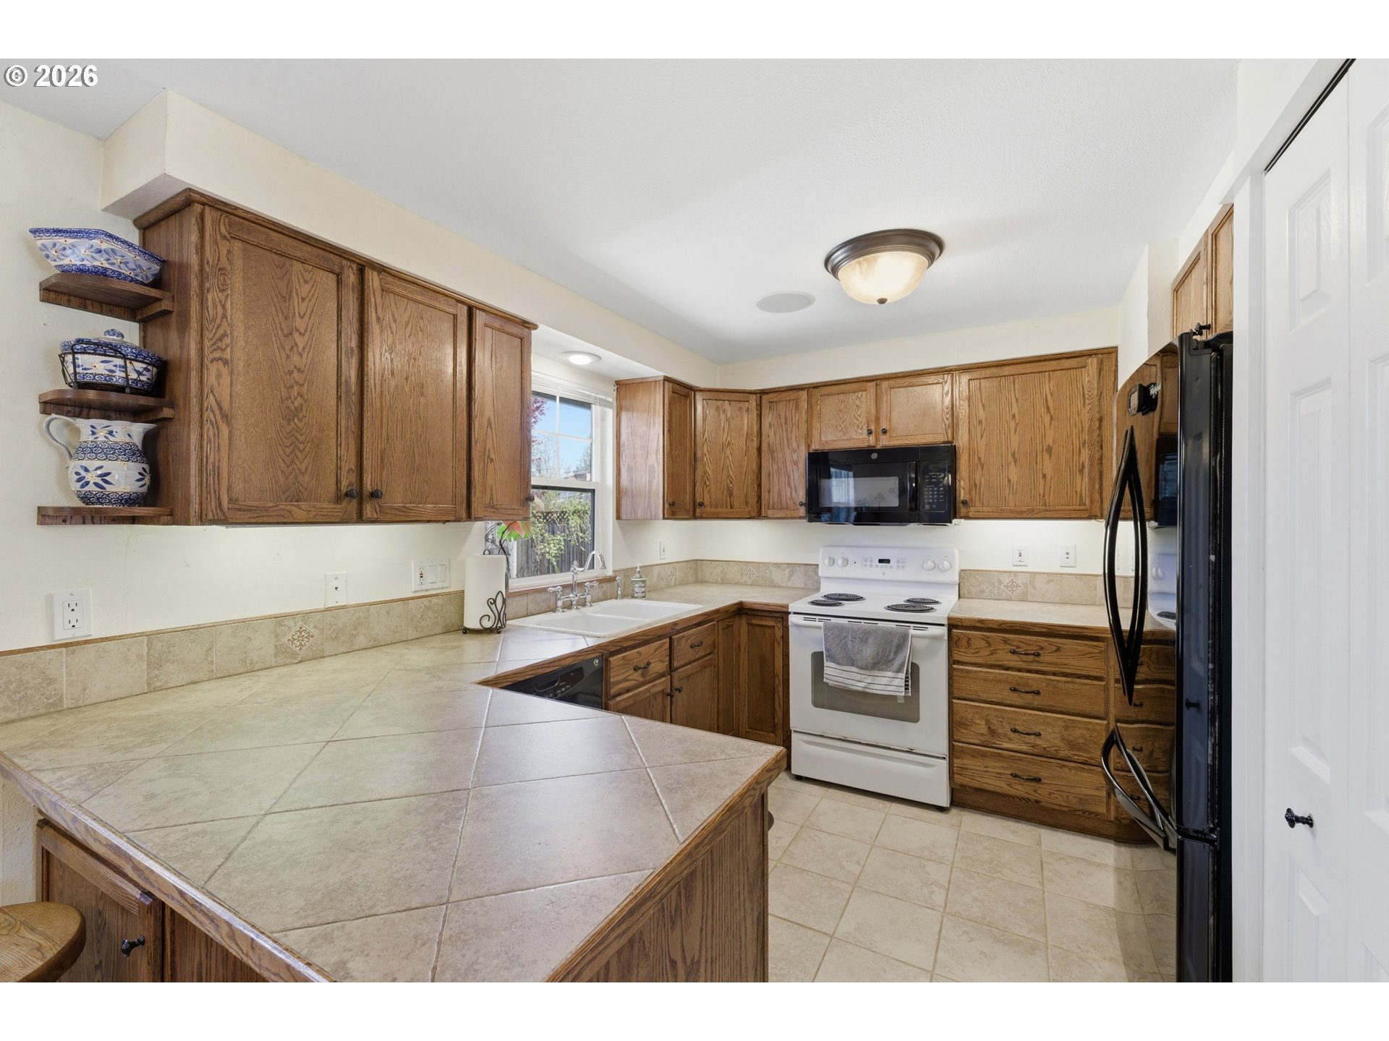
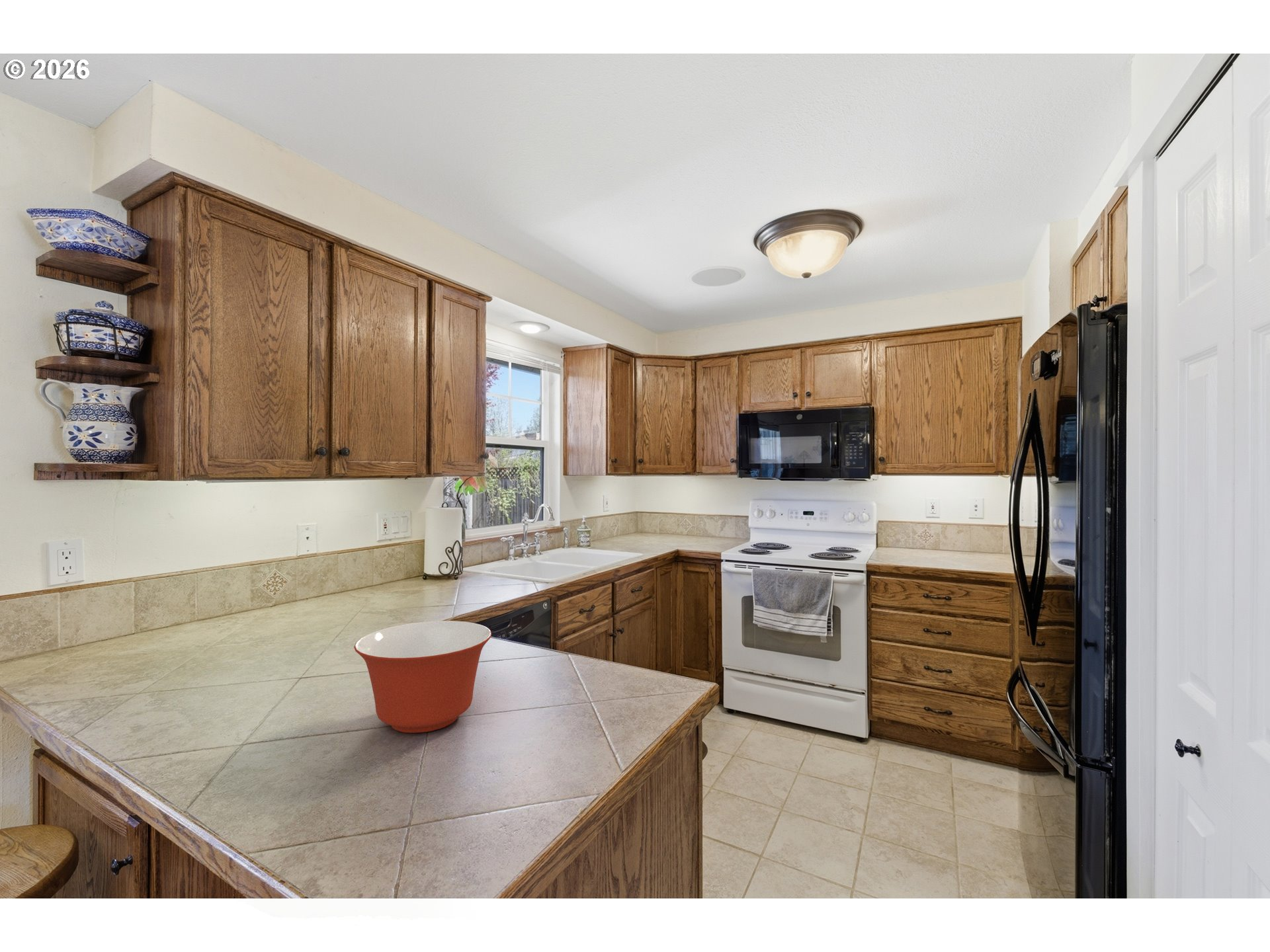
+ mixing bowl [353,620,492,733]
